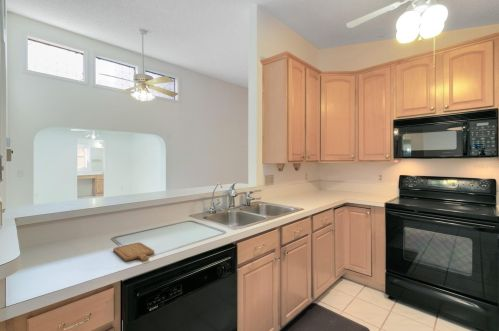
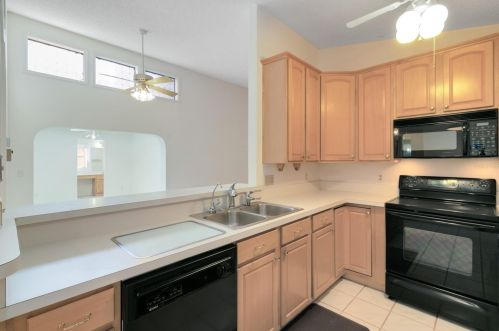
- chopping board [112,241,155,262]
